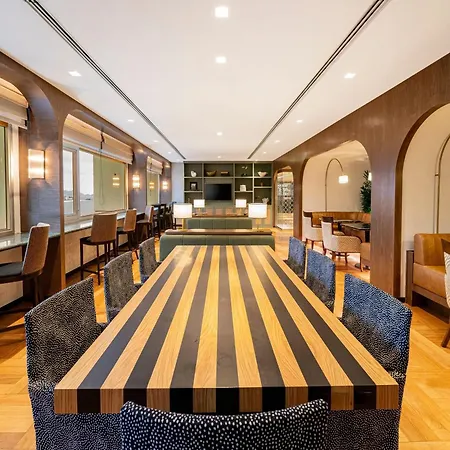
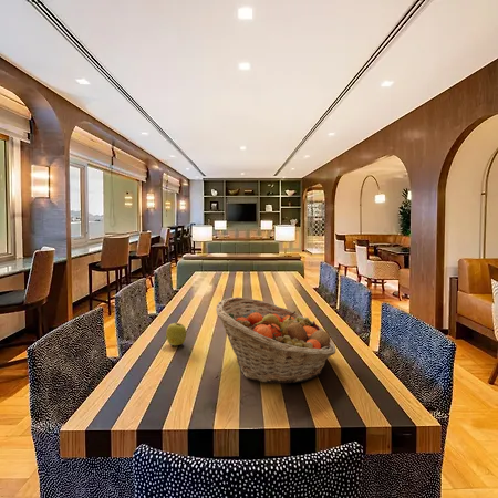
+ apple [165,322,187,346]
+ fruit basket [215,297,336,384]
